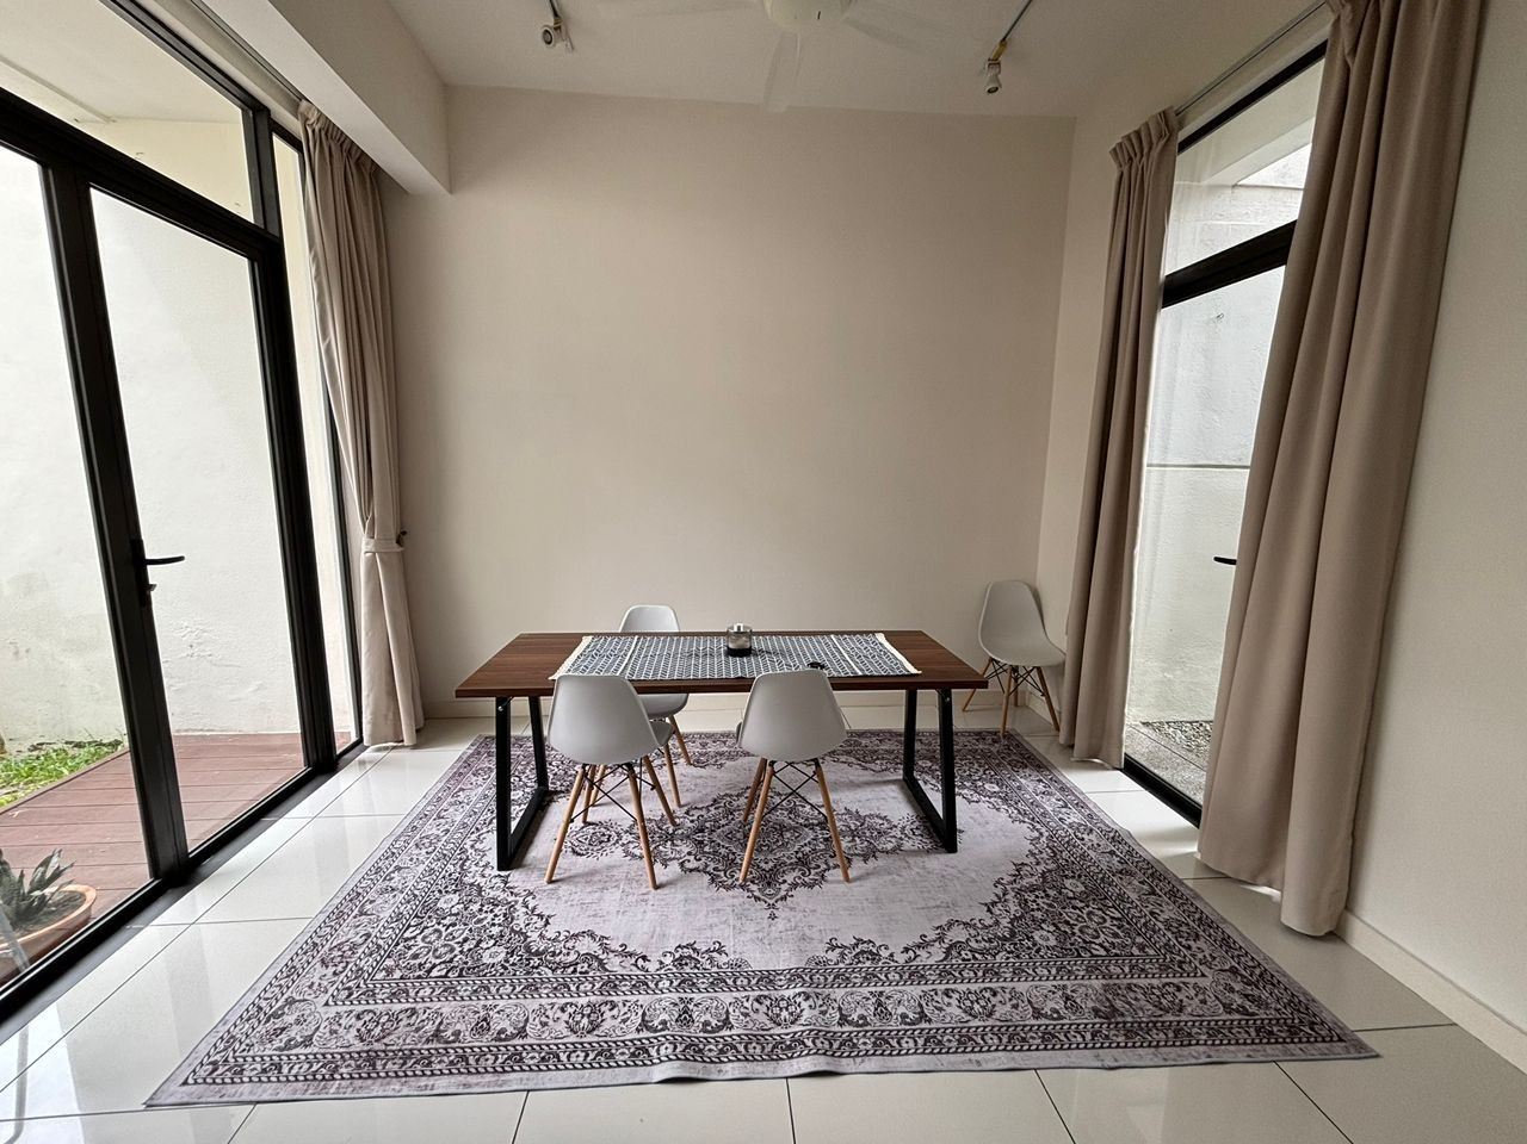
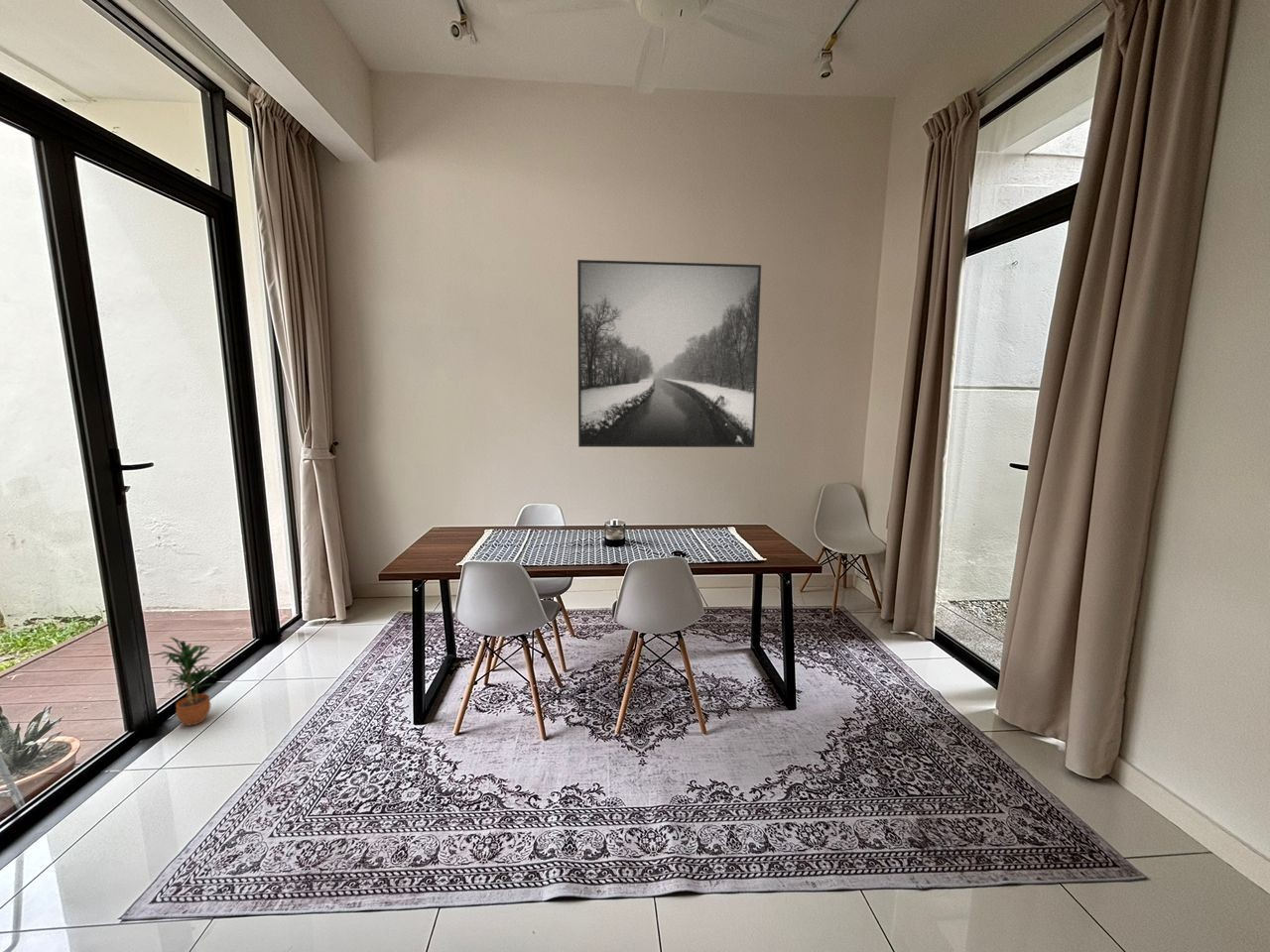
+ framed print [576,259,762,448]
+ potted plant [152,637,217,726]
